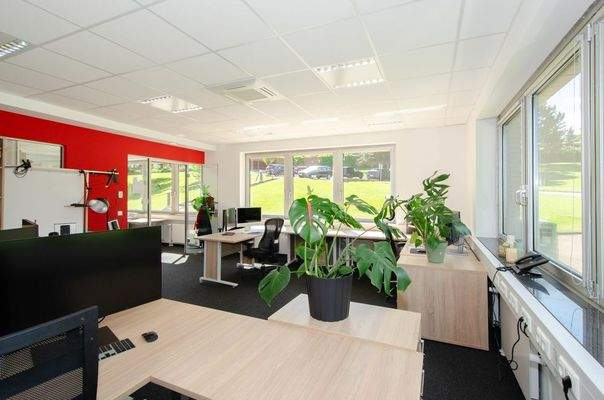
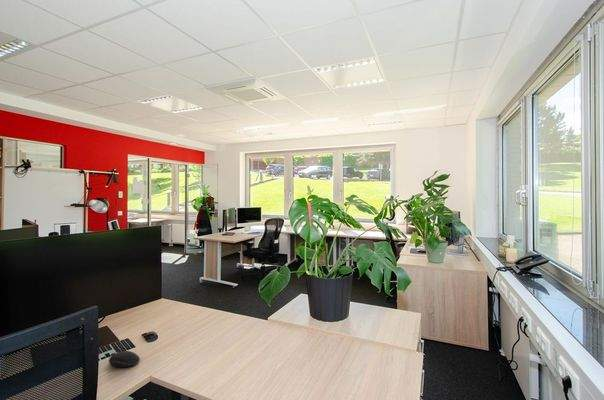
+ computer mouse [108,350,141,368]
